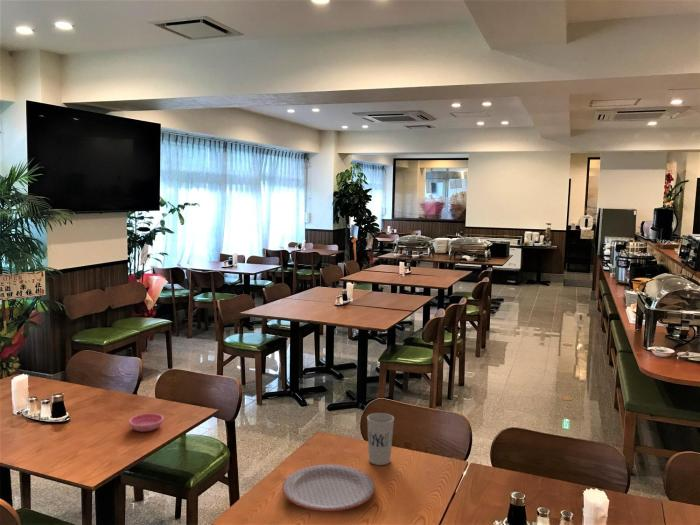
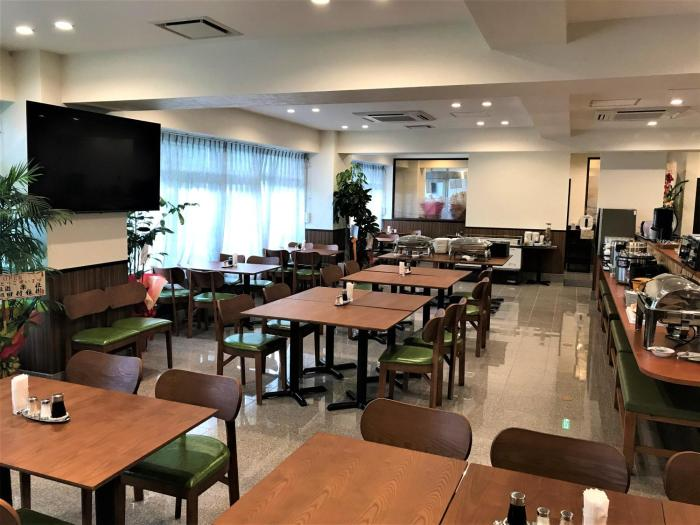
- saucer [128,412,165,433]
- plate [281,463,376,512]
- cup [366,412,395,466]
